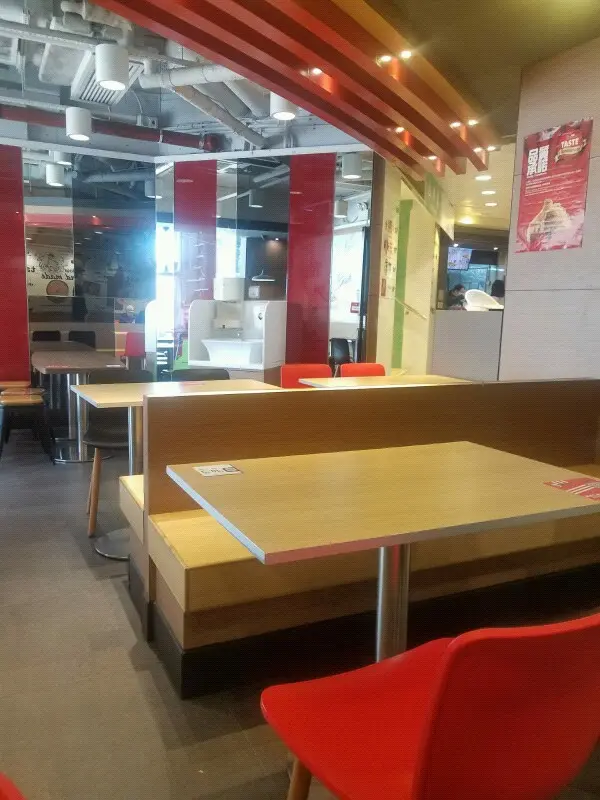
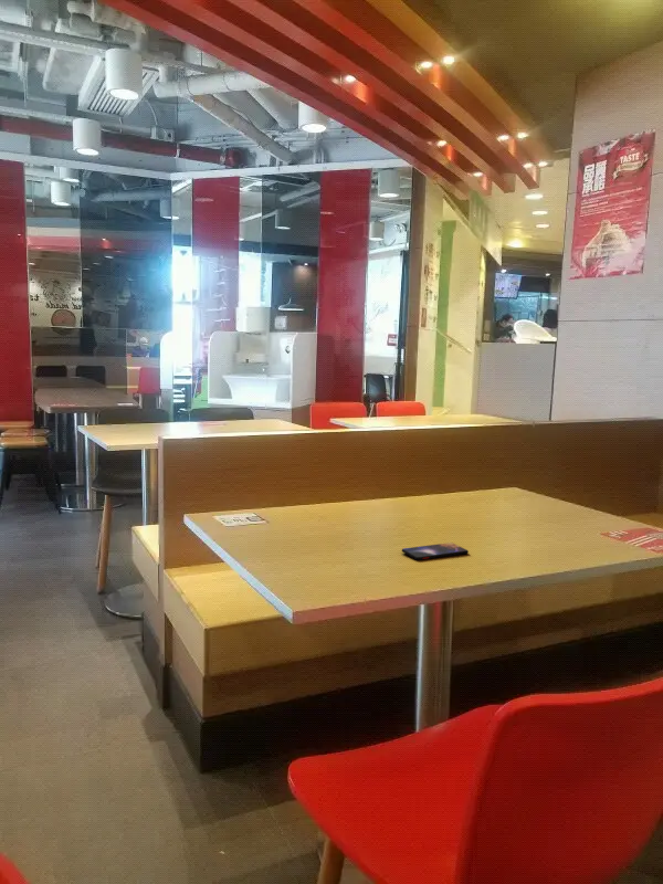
+ smartphone [401,541,470,561]
